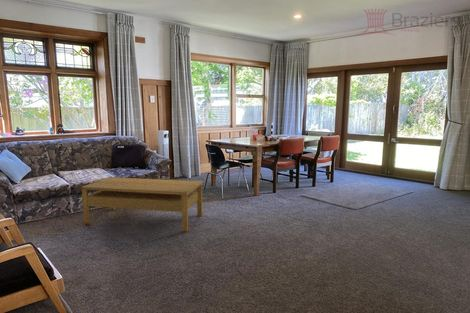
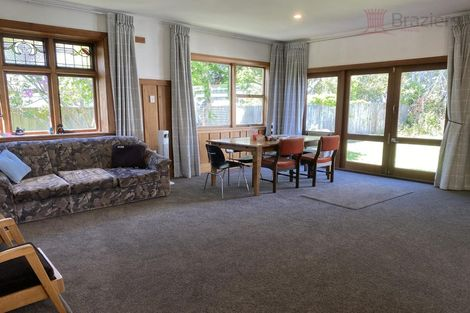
- coffee table [80,176,203,232]
